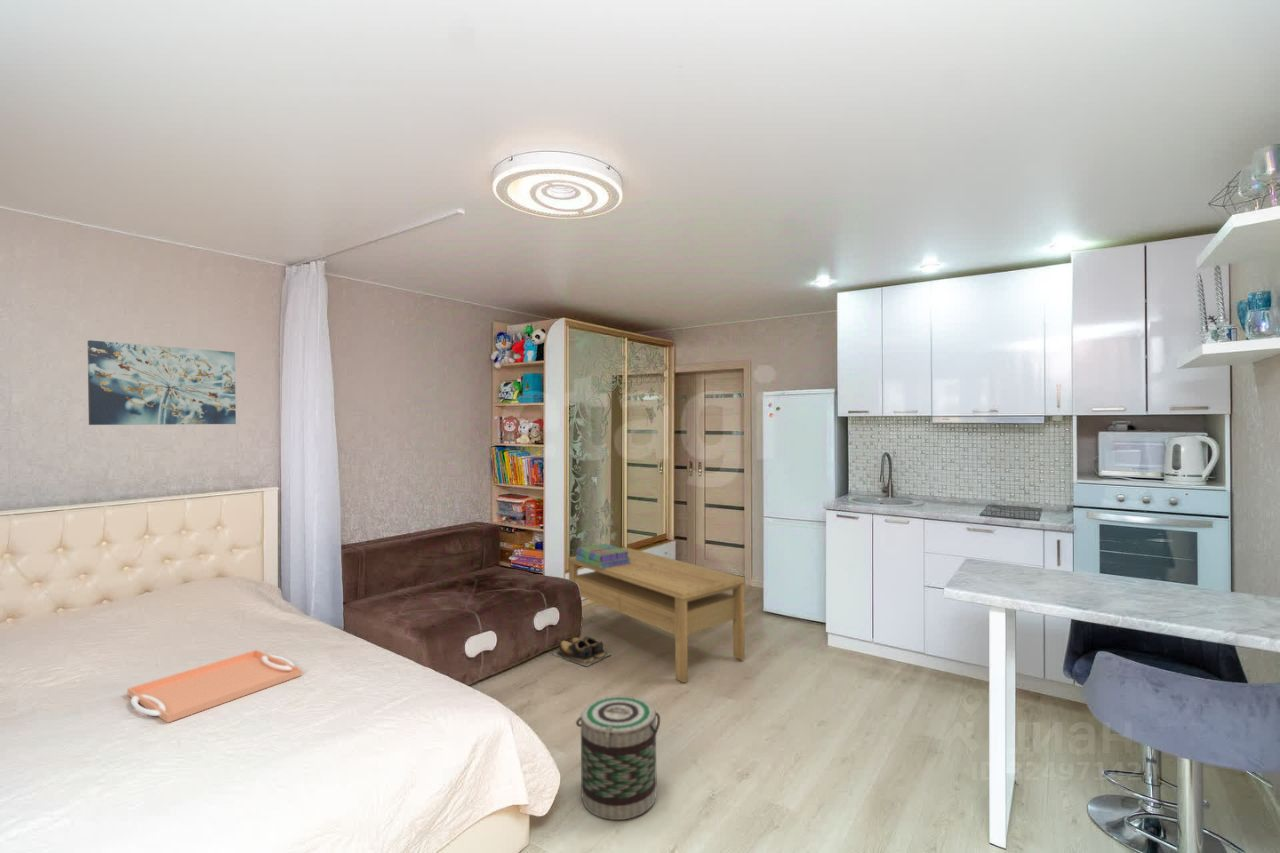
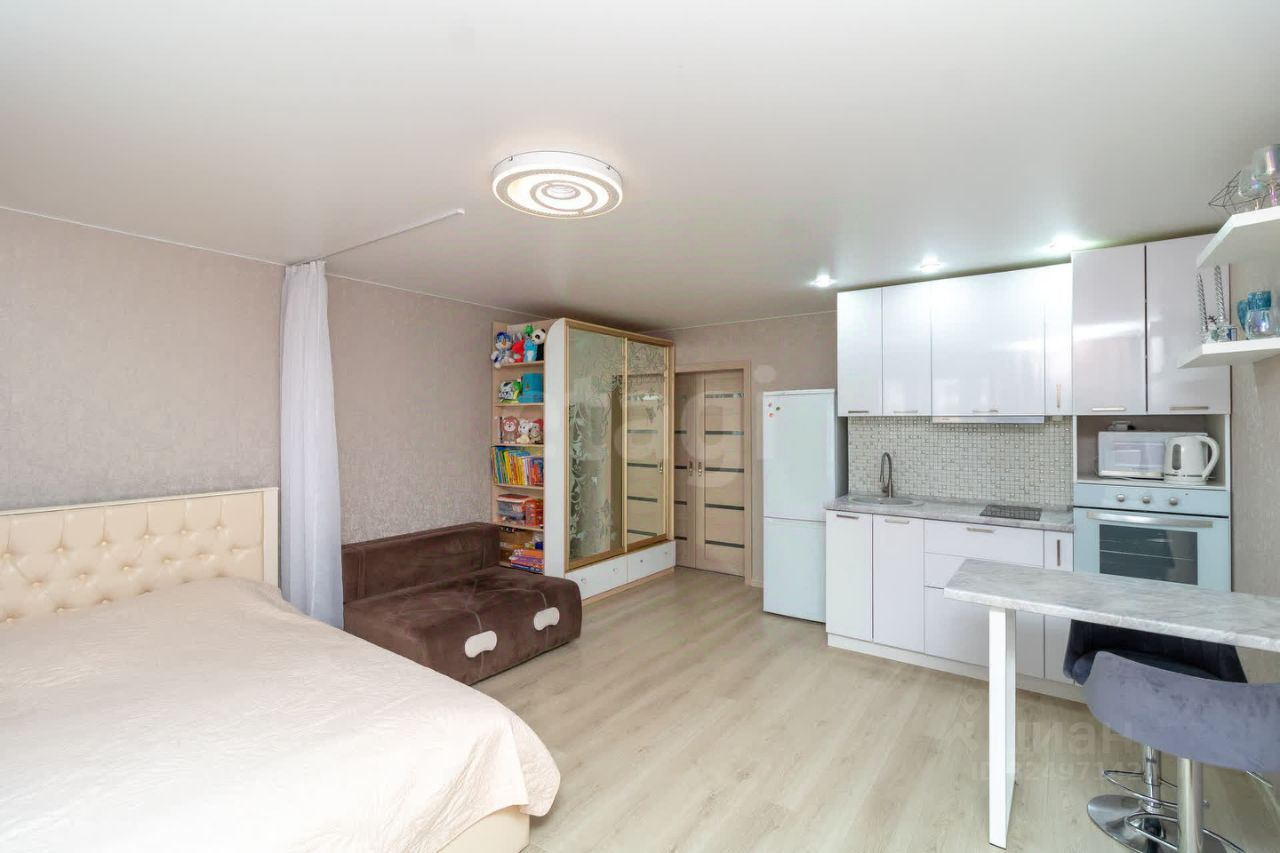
- wall art [87,339,237,426]
- basket [575,695,661,821]
- stack of books [575,543,631,569]
- coffee table [567,546,746,684]
- serving tray [126,649,303,724]
- shoes [551,635,612,667]
